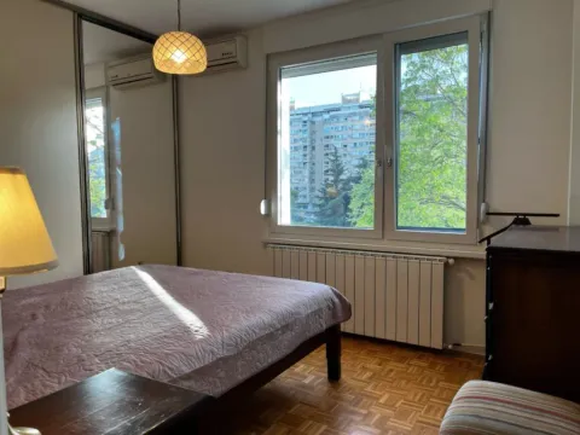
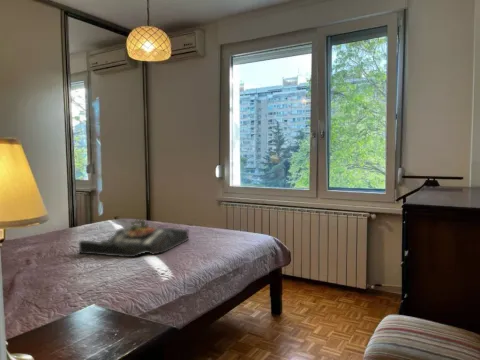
+ serving tray [78,218,190,258]
